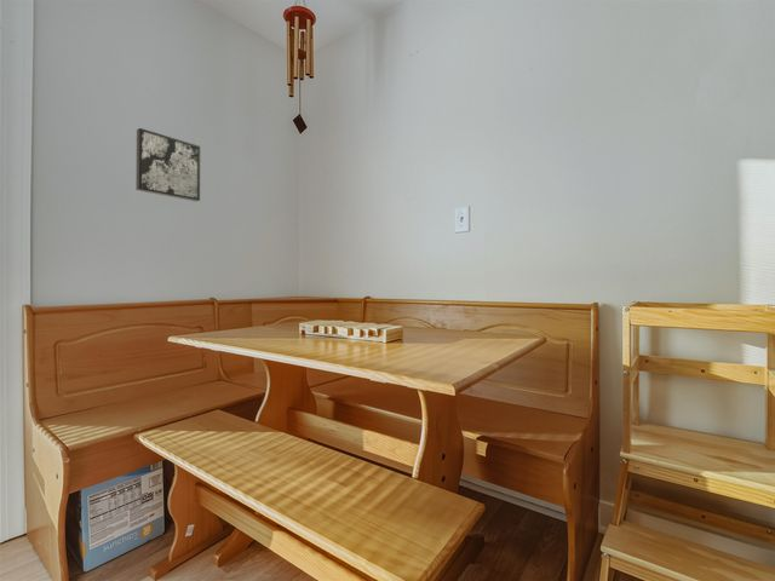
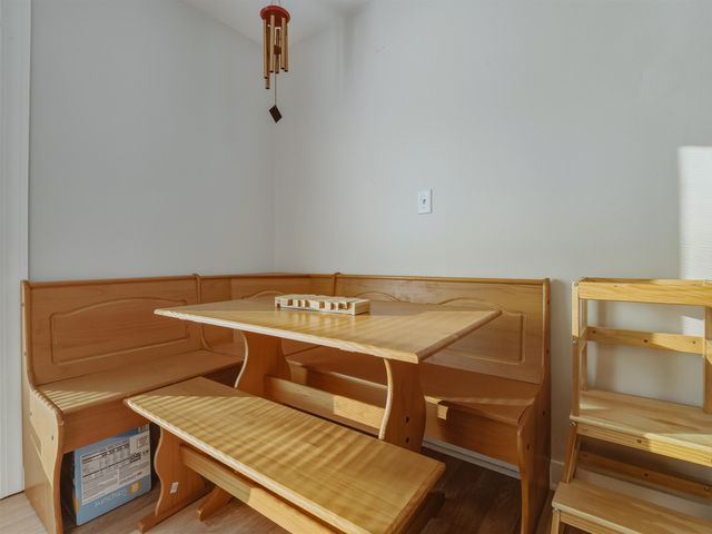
- wall art [134,127,201,202]
